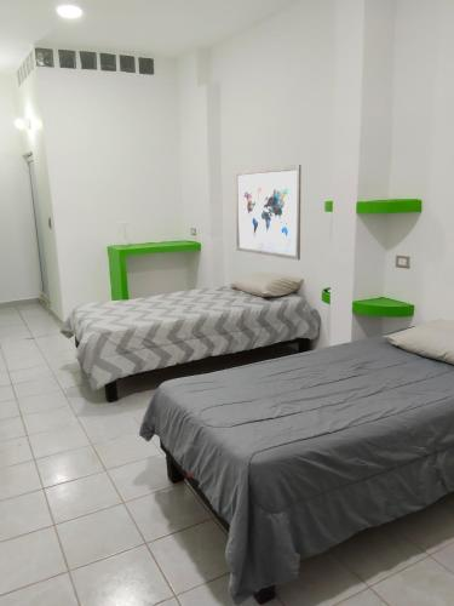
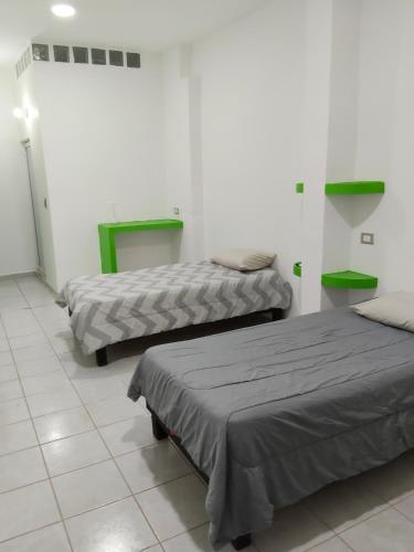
- wall art [235,164,303,262]
